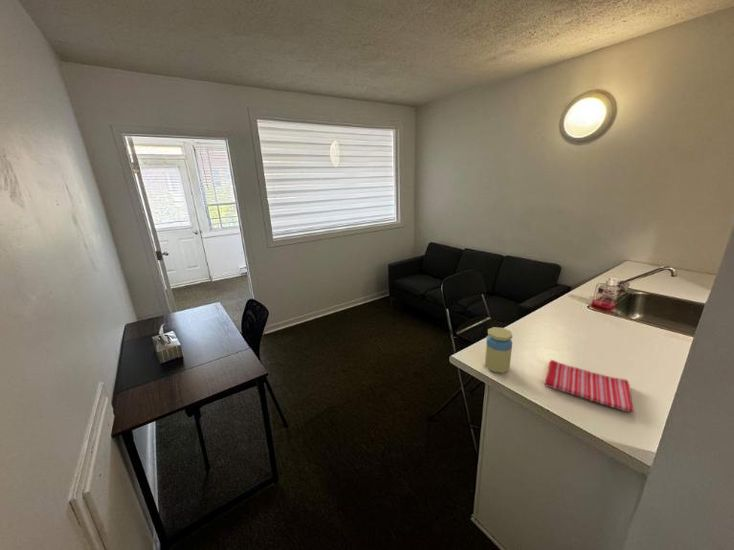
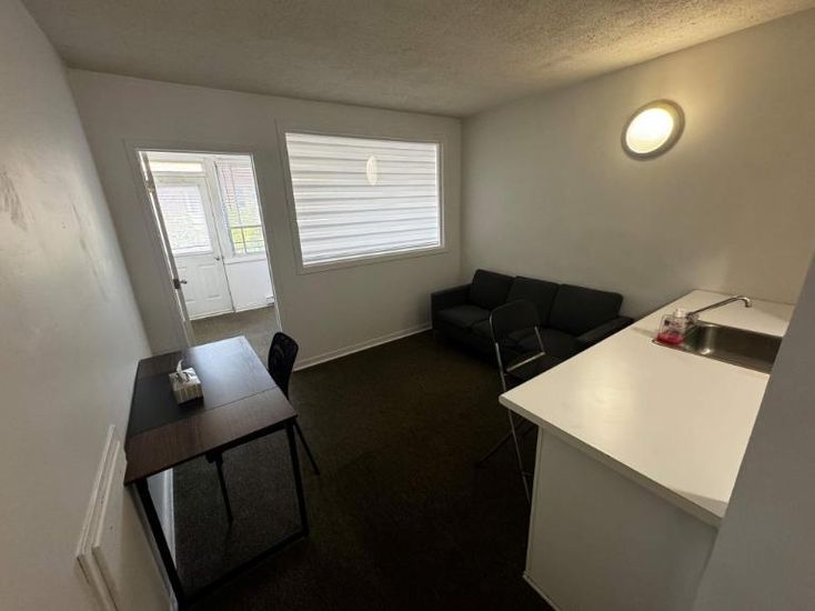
- jar [484,326,513,374]
- dish towel [544,359,635,414]
